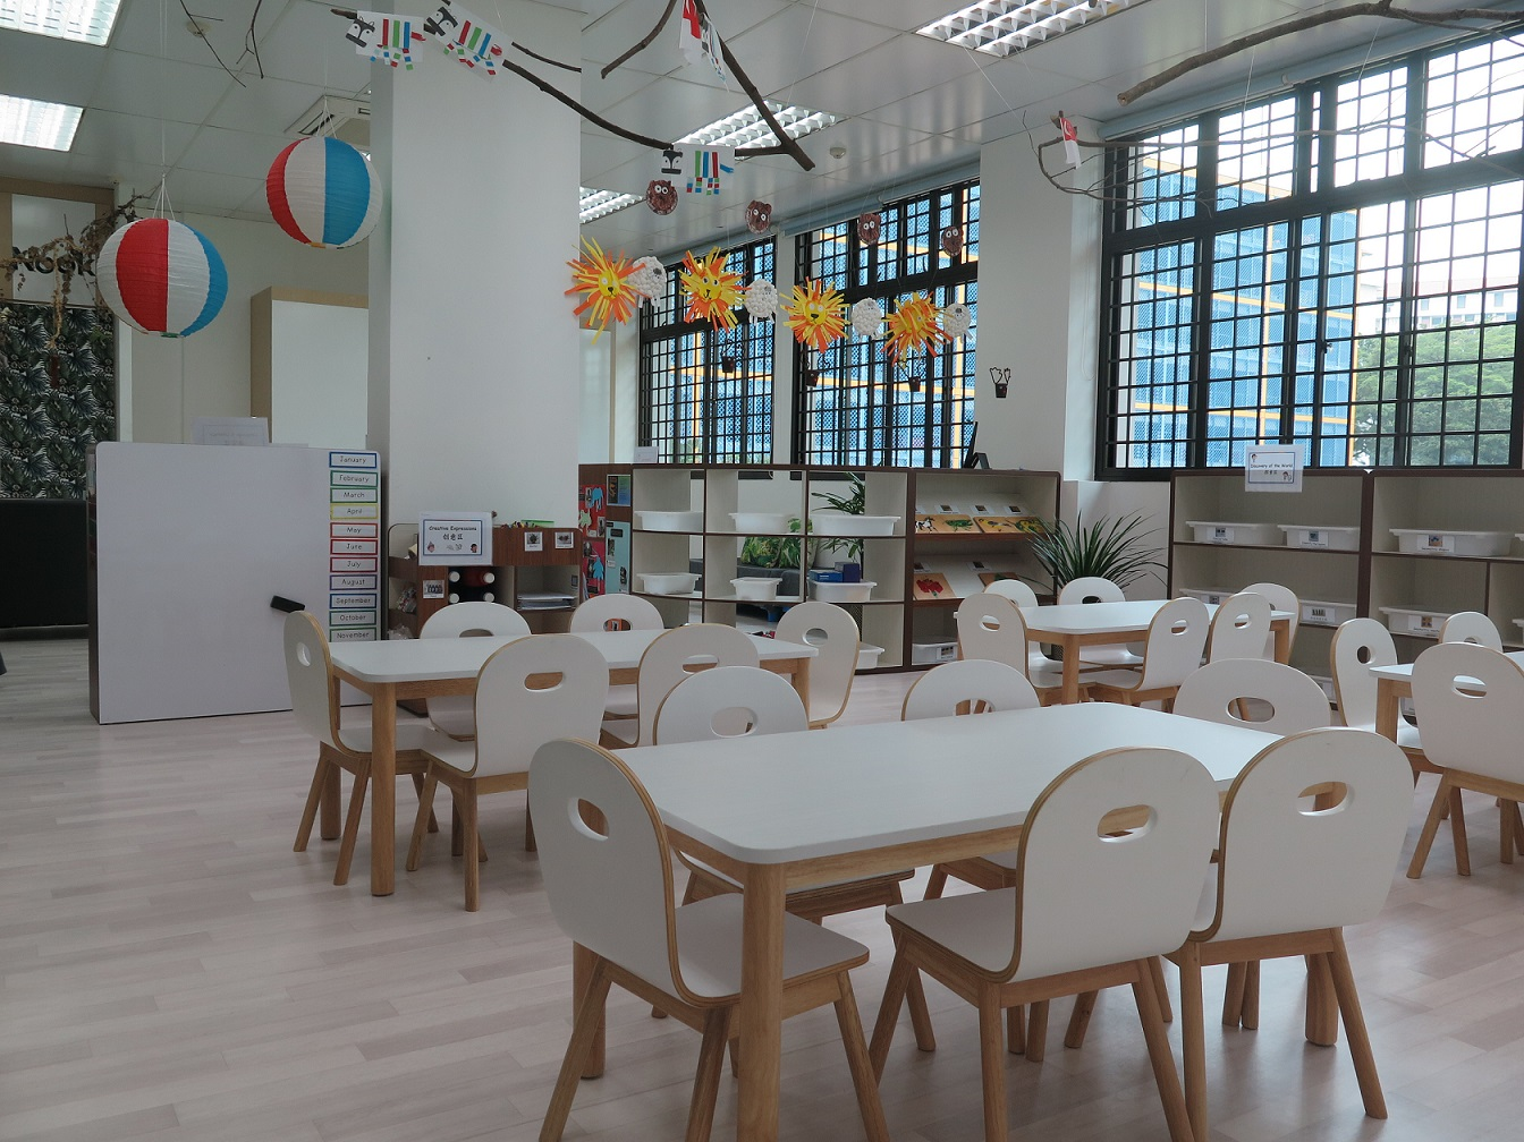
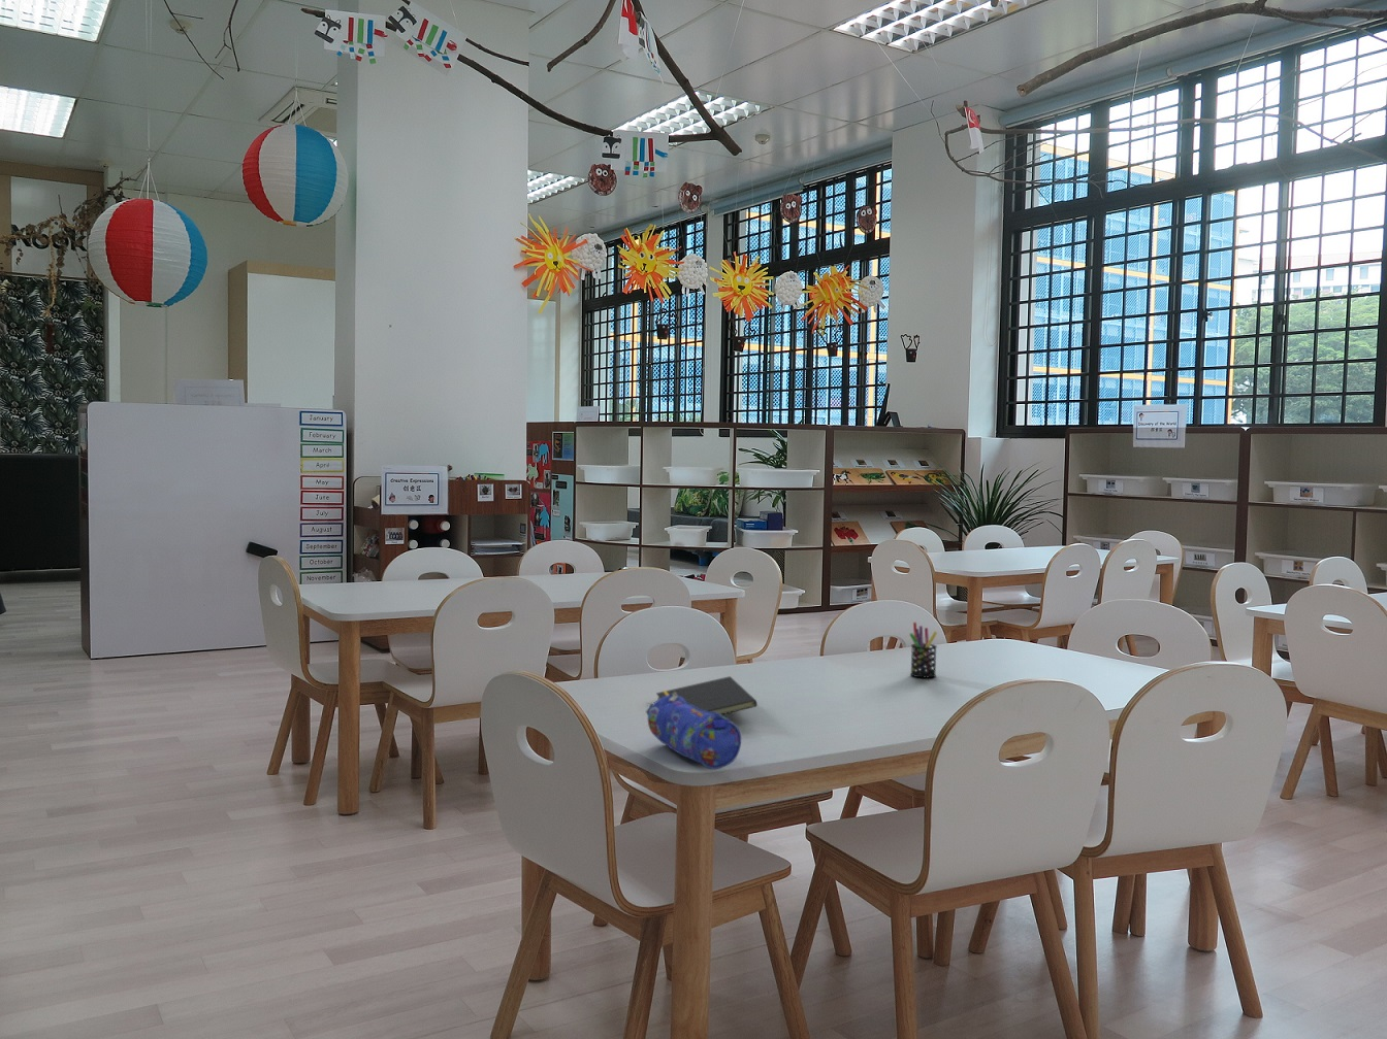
+ pencil case [645,692,742,771]
+ pen holder [909,622,938,678]
+ notepad [655,676,759,715]
